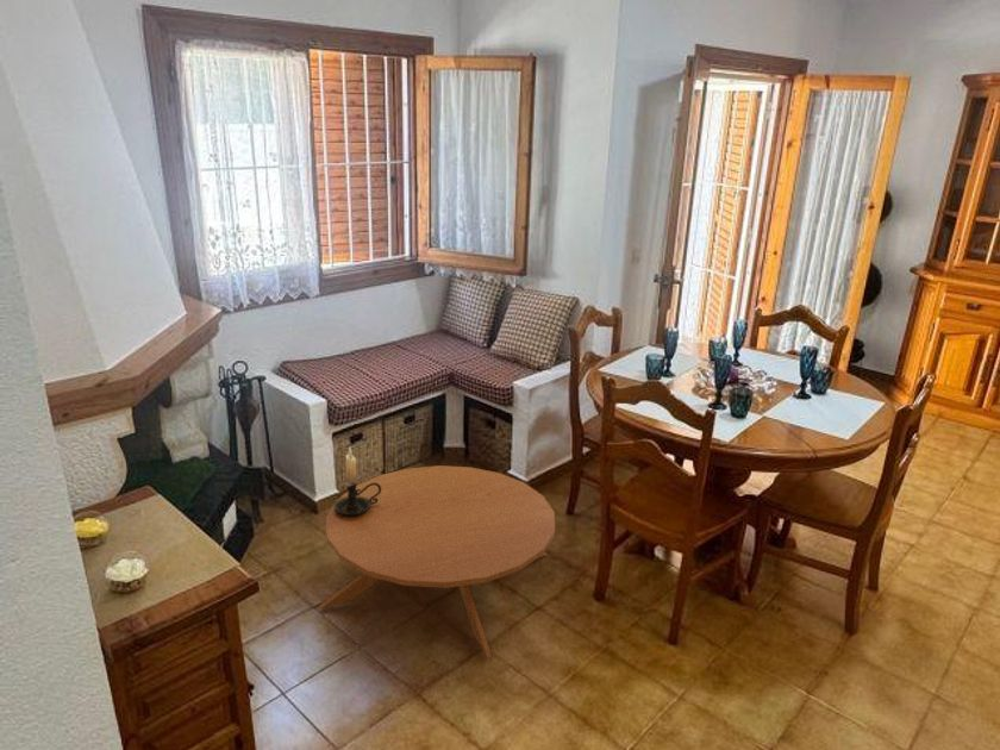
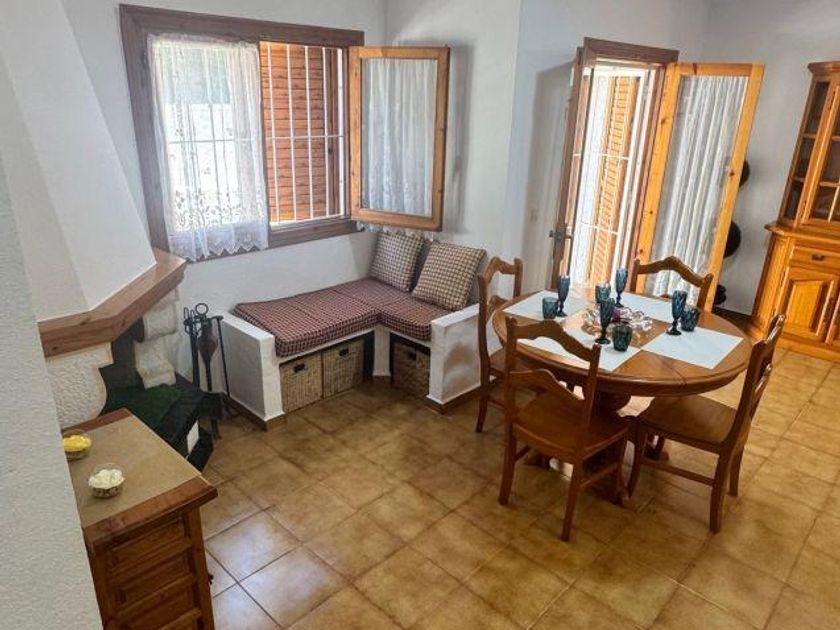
- coffee table [318,464,556,660]
- candle holder [332,446,381,517]
